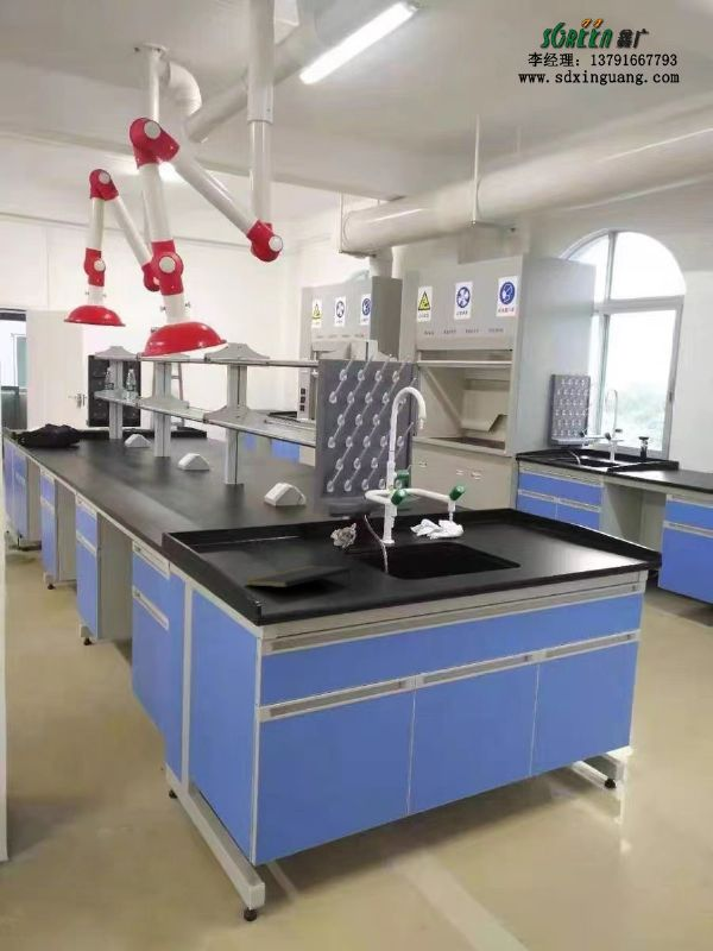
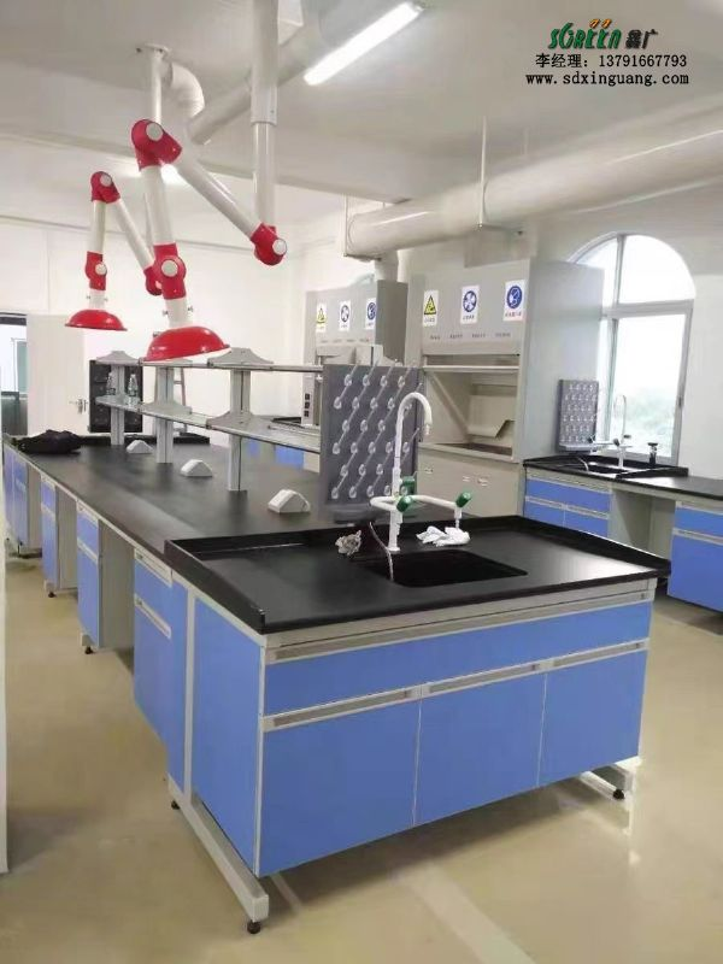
- notepad [244,565,352,588]
